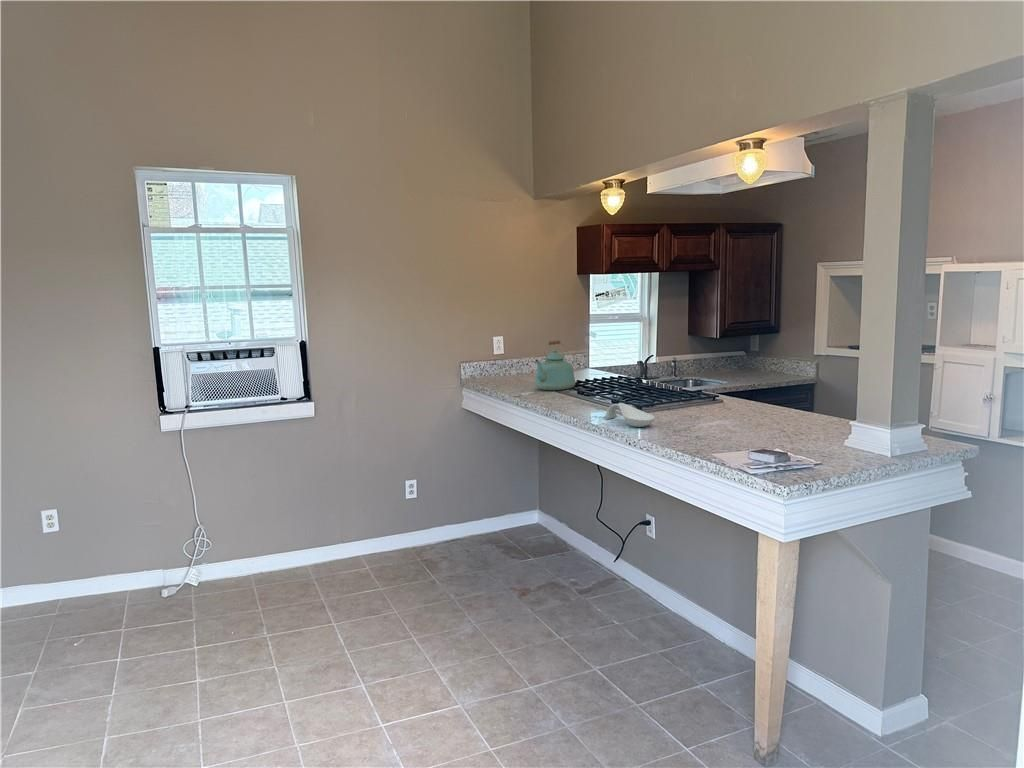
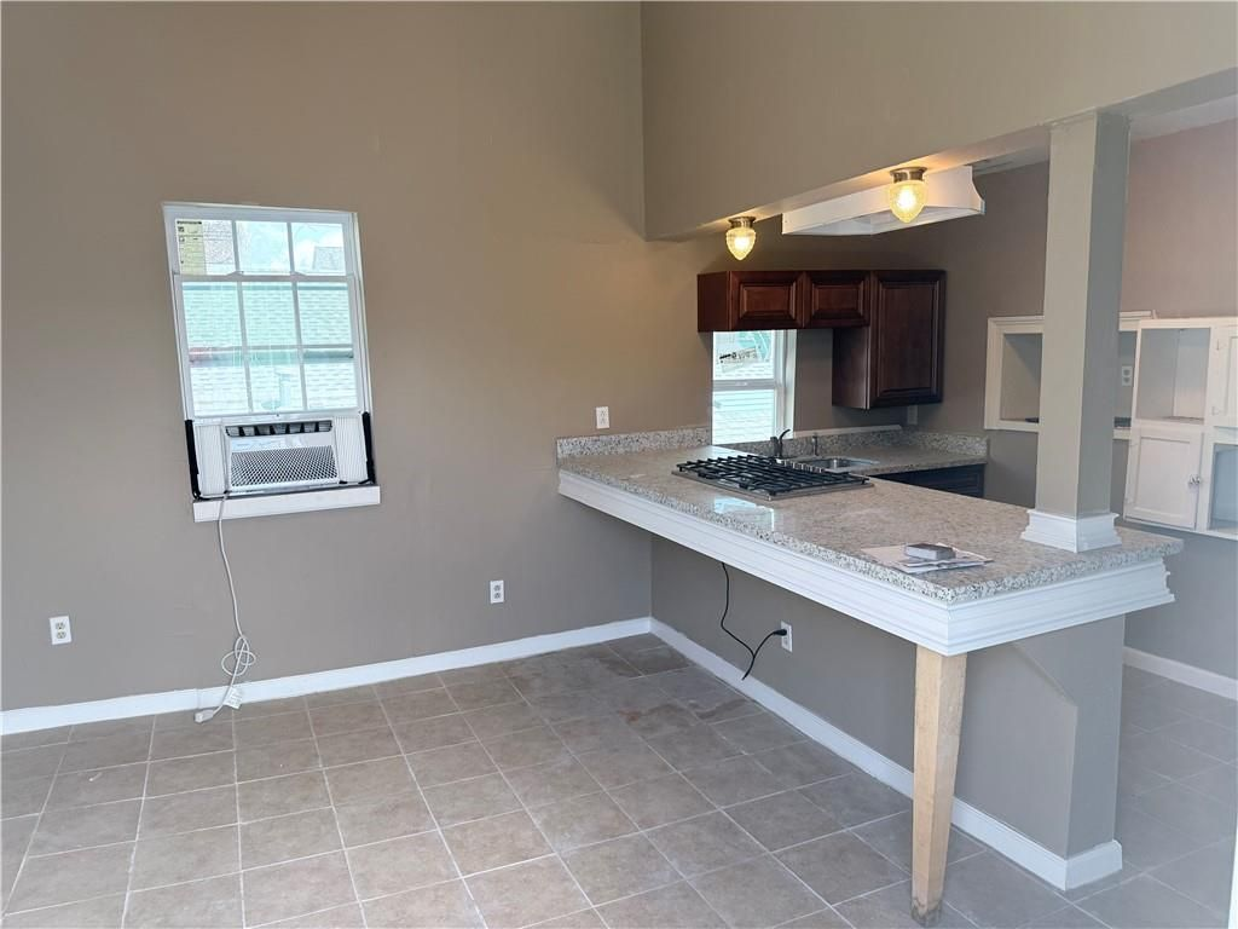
- kettle [534,339,576,392]
- spoon rest [604,402,656,428]
